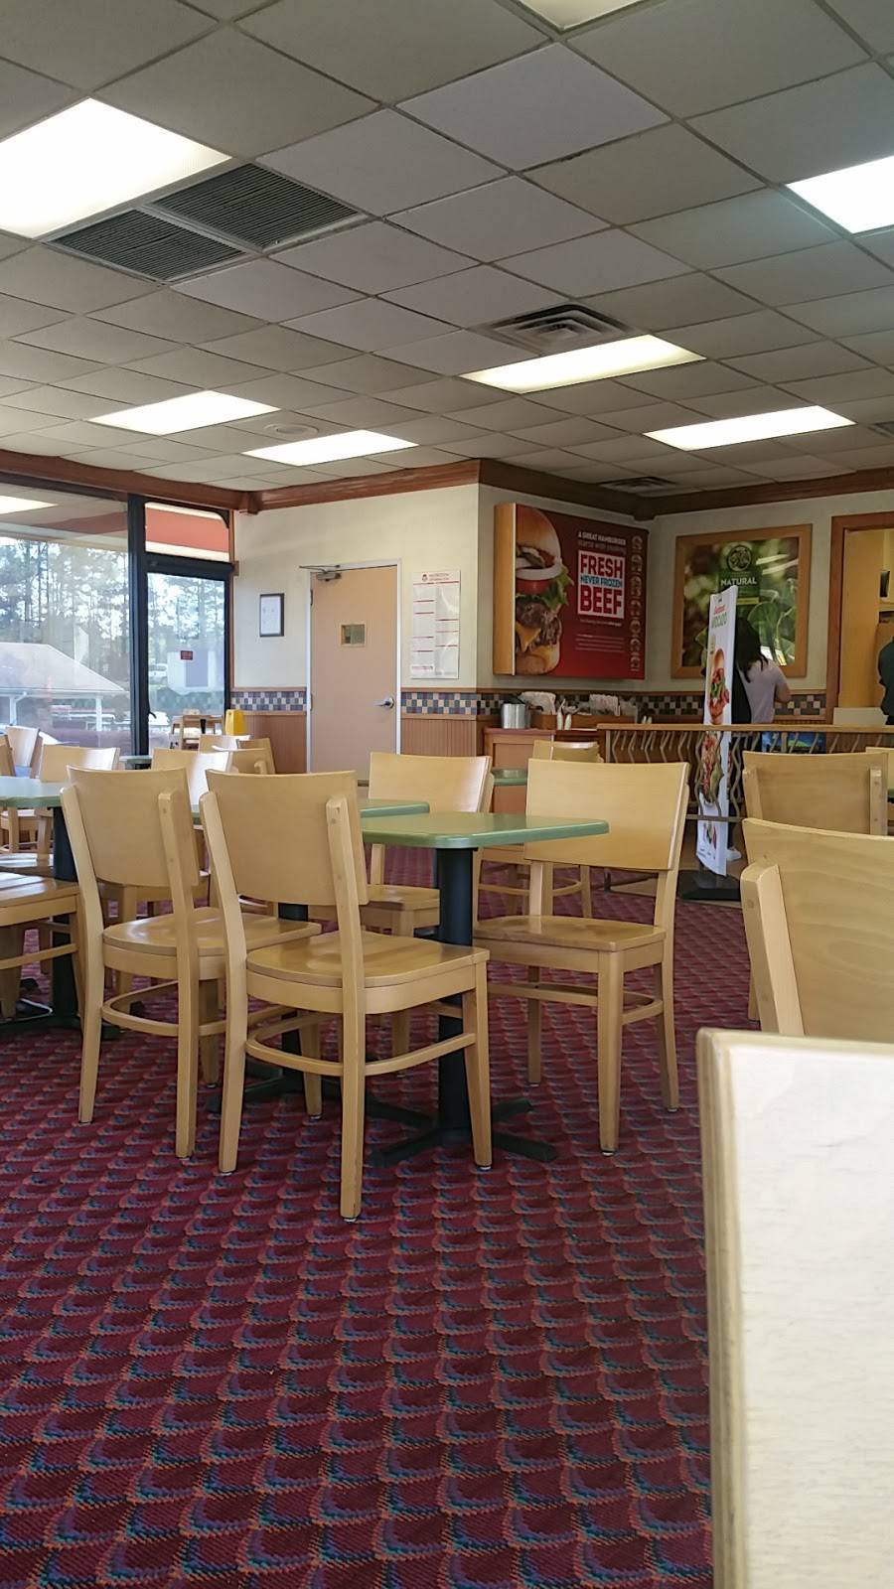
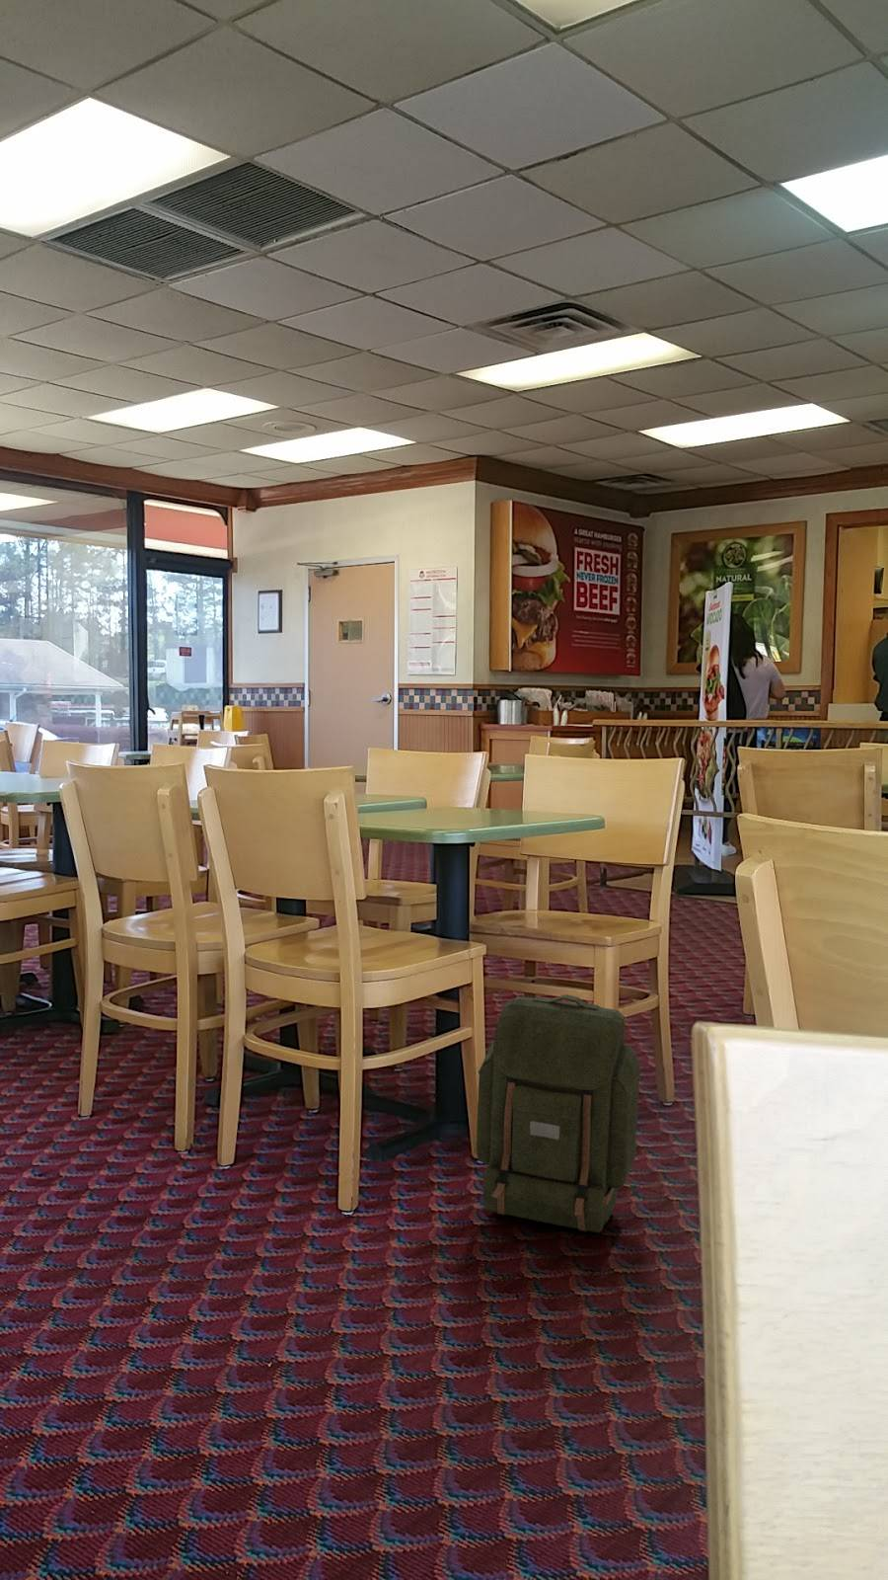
+ backpack [476,993,641,1234]
